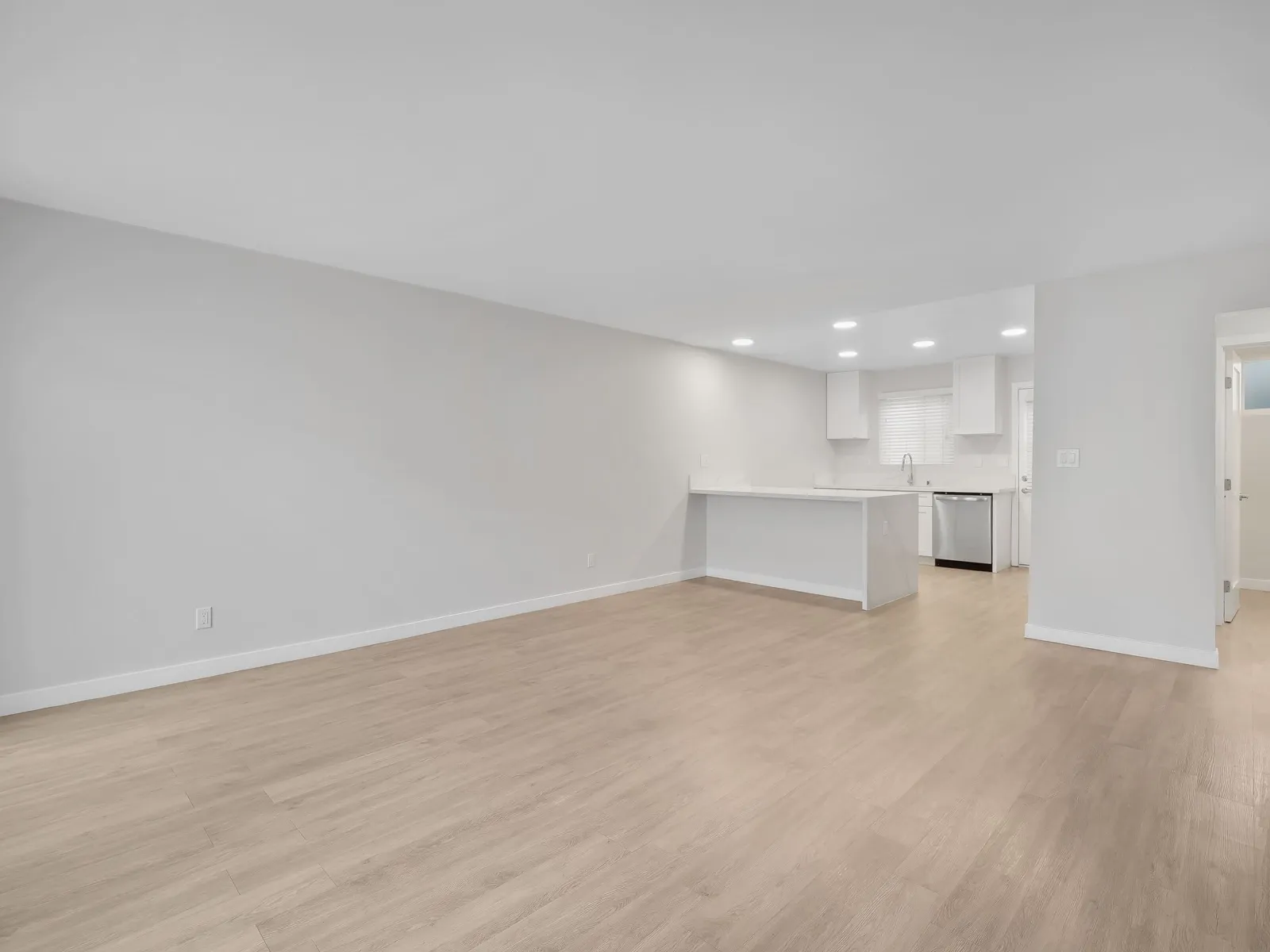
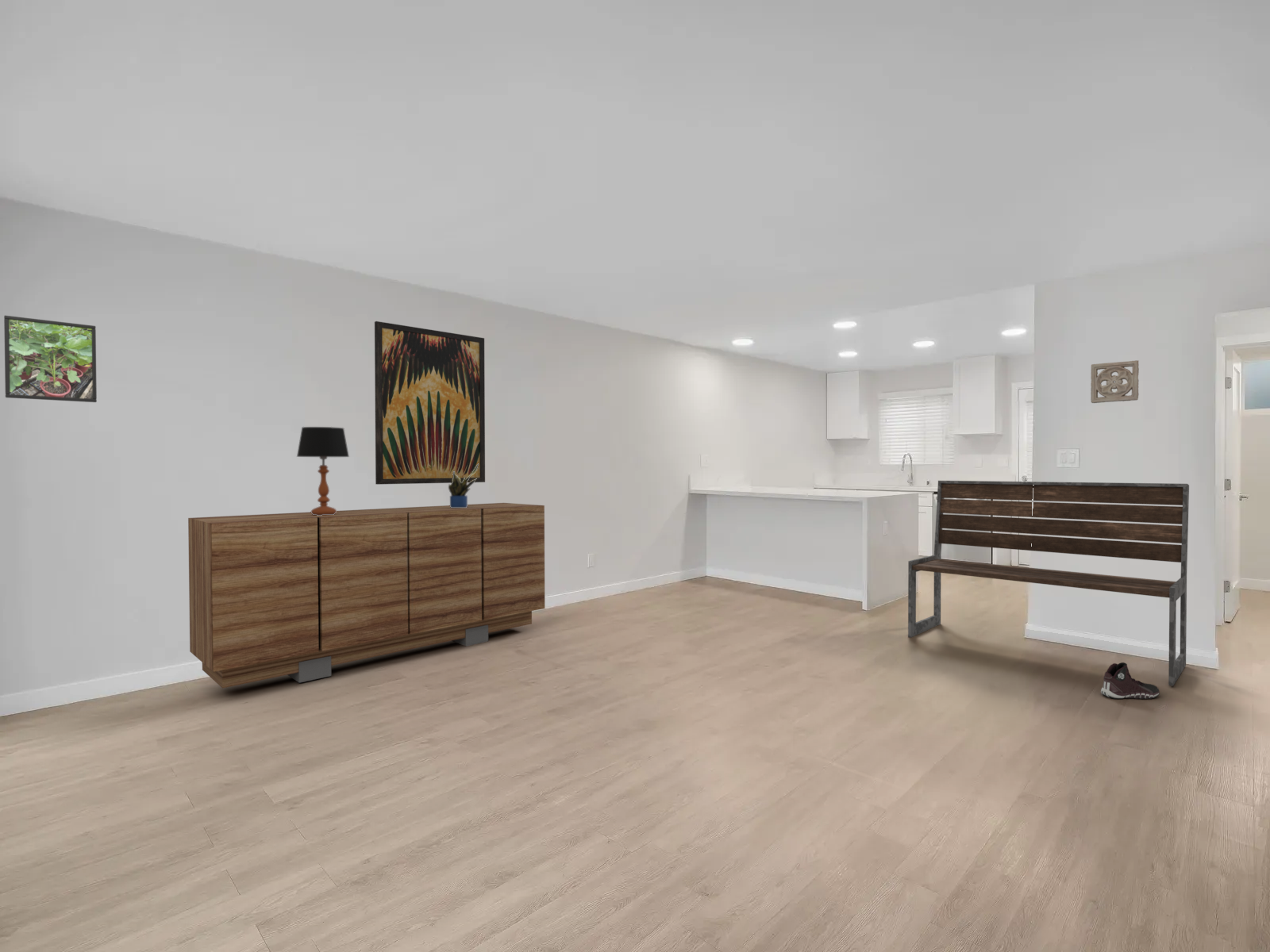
+ table lamp [296,426,350,516]
+ sneaker [1100,662,1160,700]
+ sideboard [187,502,545,689]
+ wall ornament [1090,359,1140,404]
+ potted plant [448,463,479,508]
+ wall art [374,321,486,486]
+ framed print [3,315,98,403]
+ bench [907,480,1190,687]
